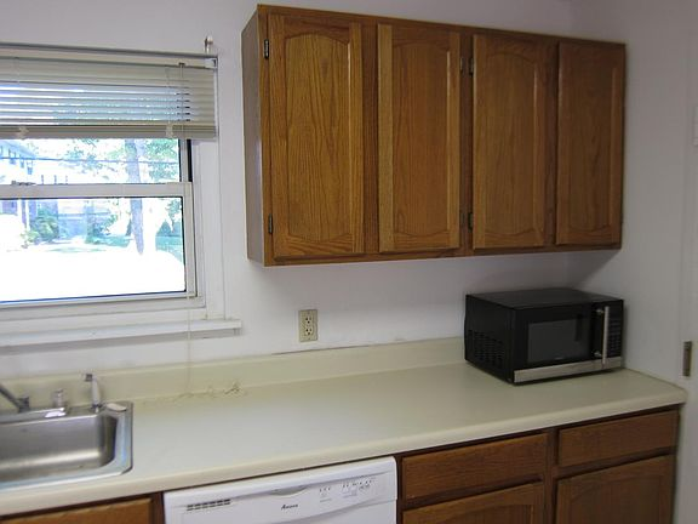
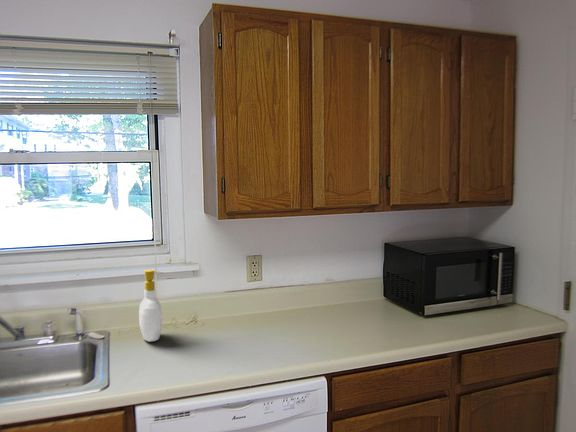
+ soap bottle [138,269,164,343]
